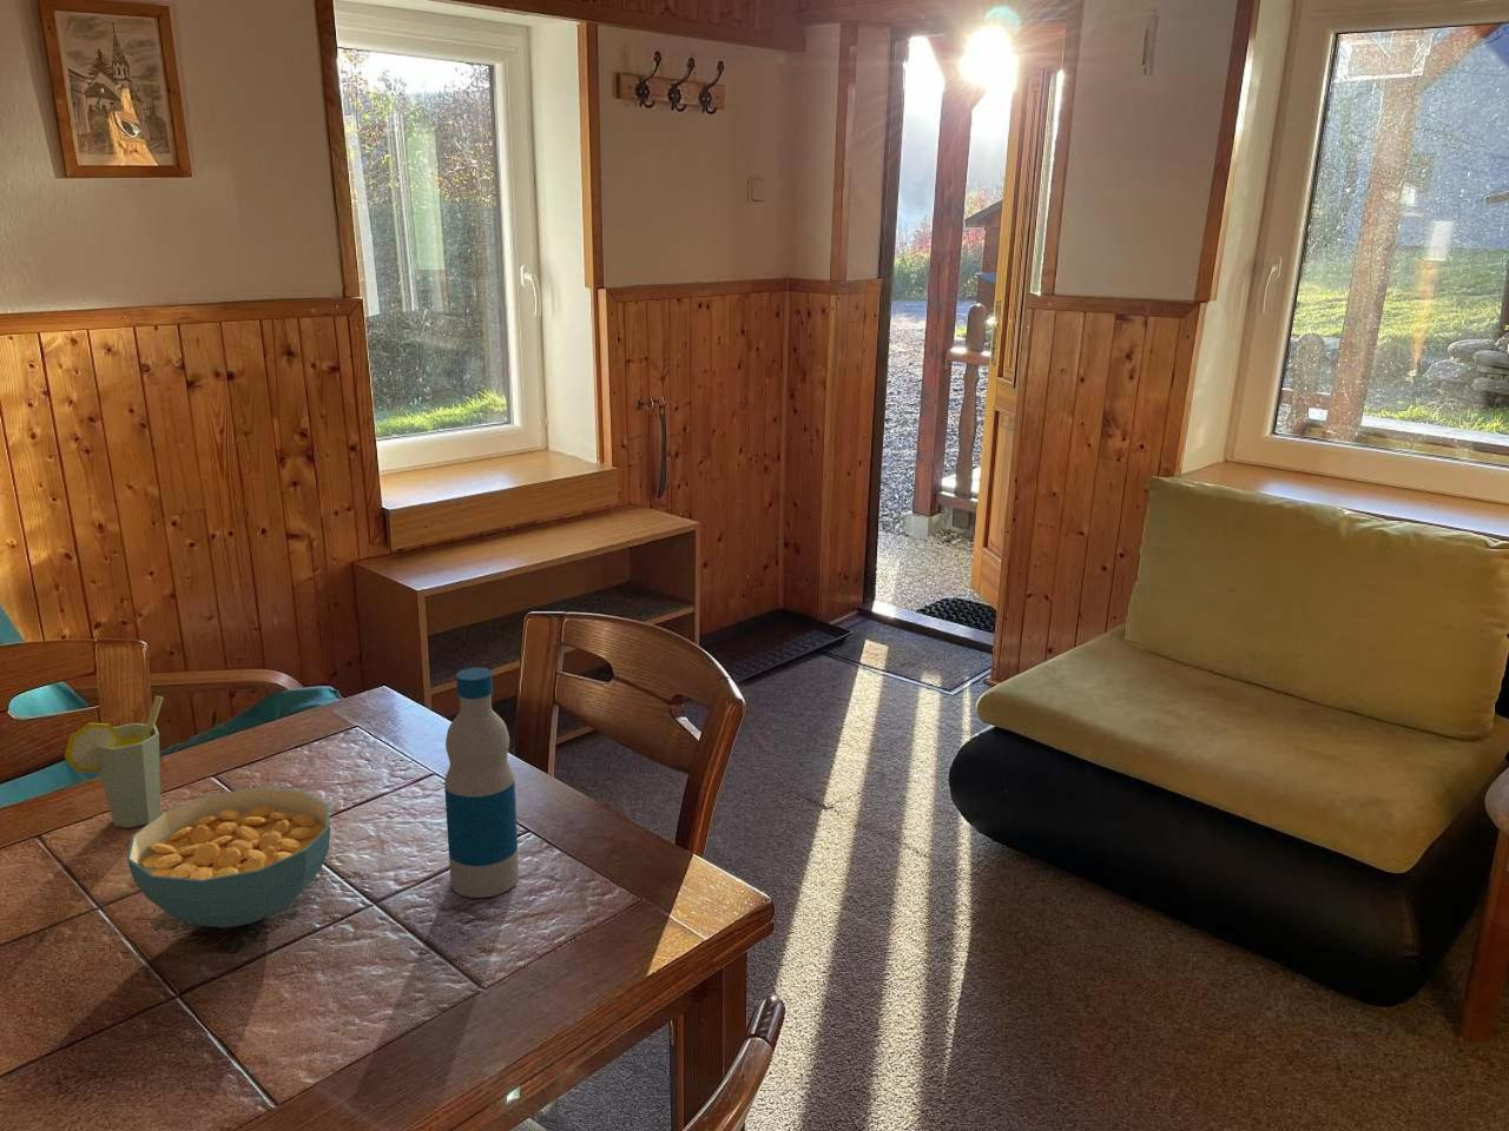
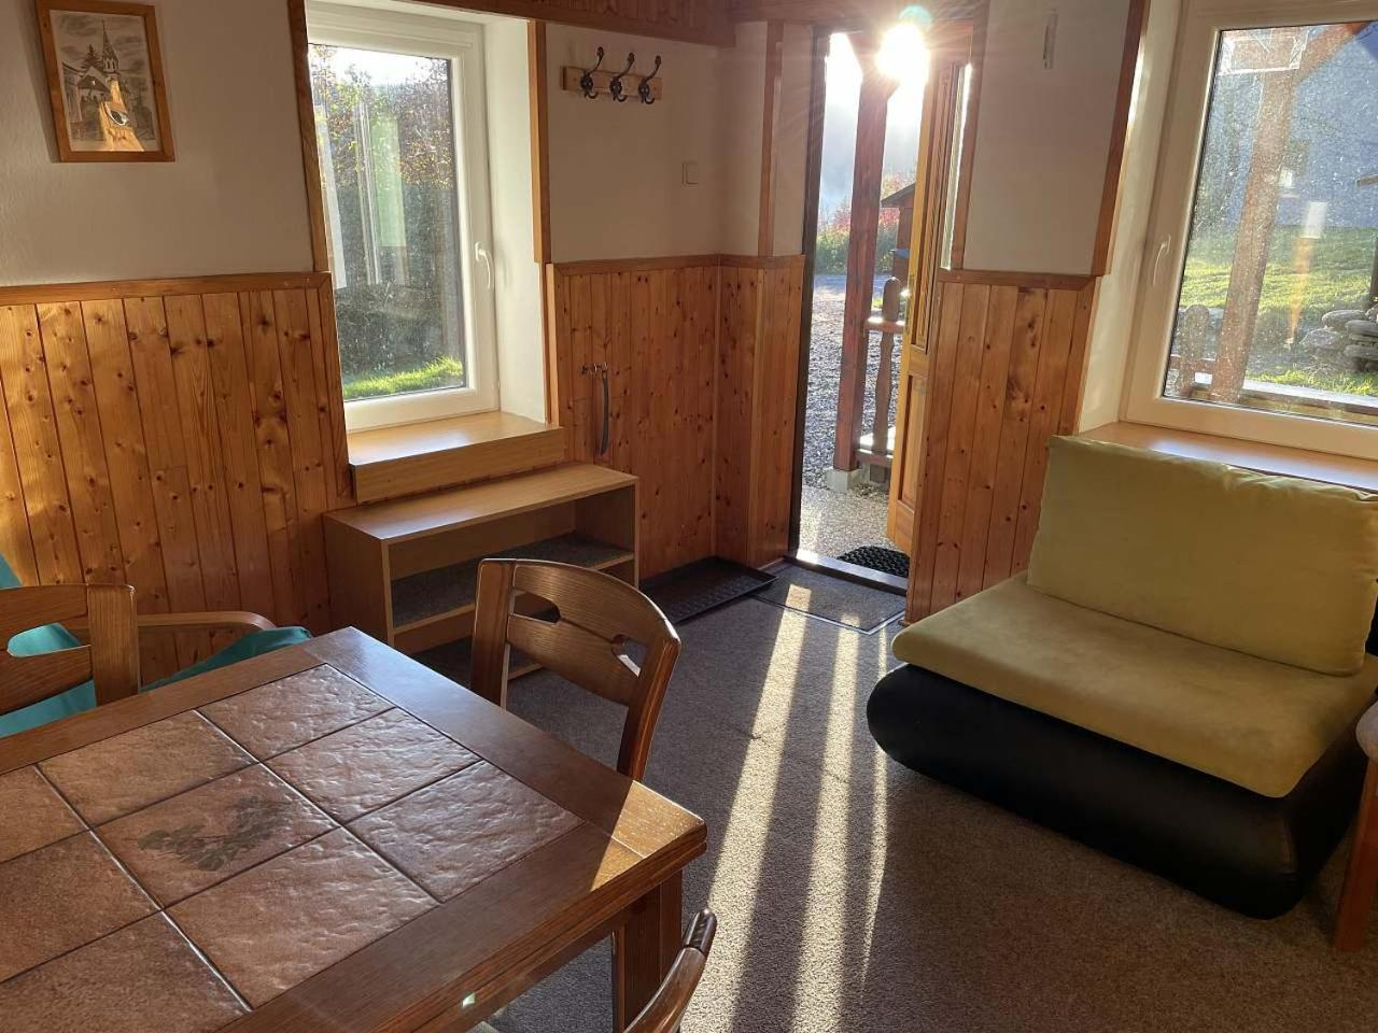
- cereal bowl [126,786,332,929]
- bottle [443,666,520,899]
- cup [64,695,164,829]
